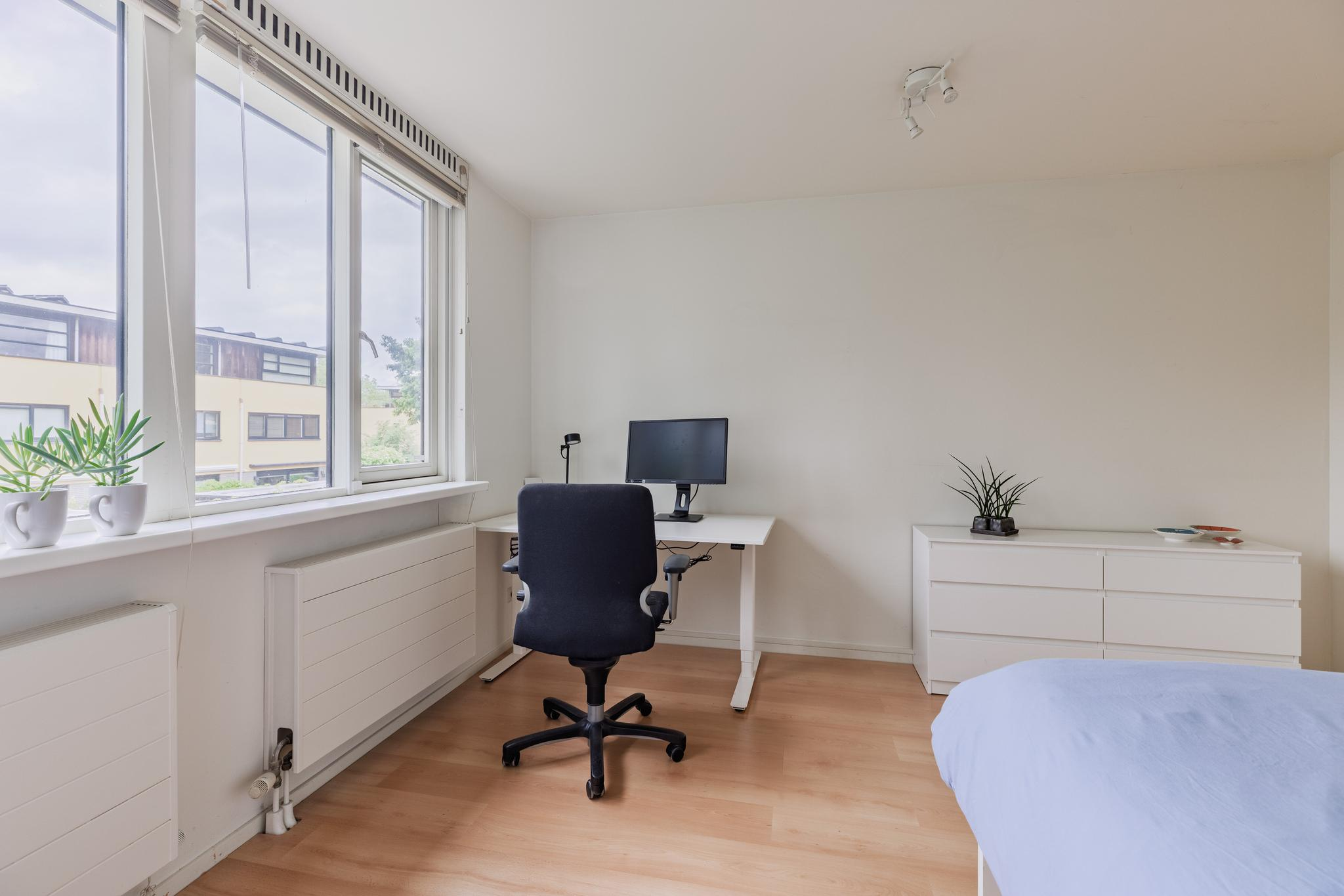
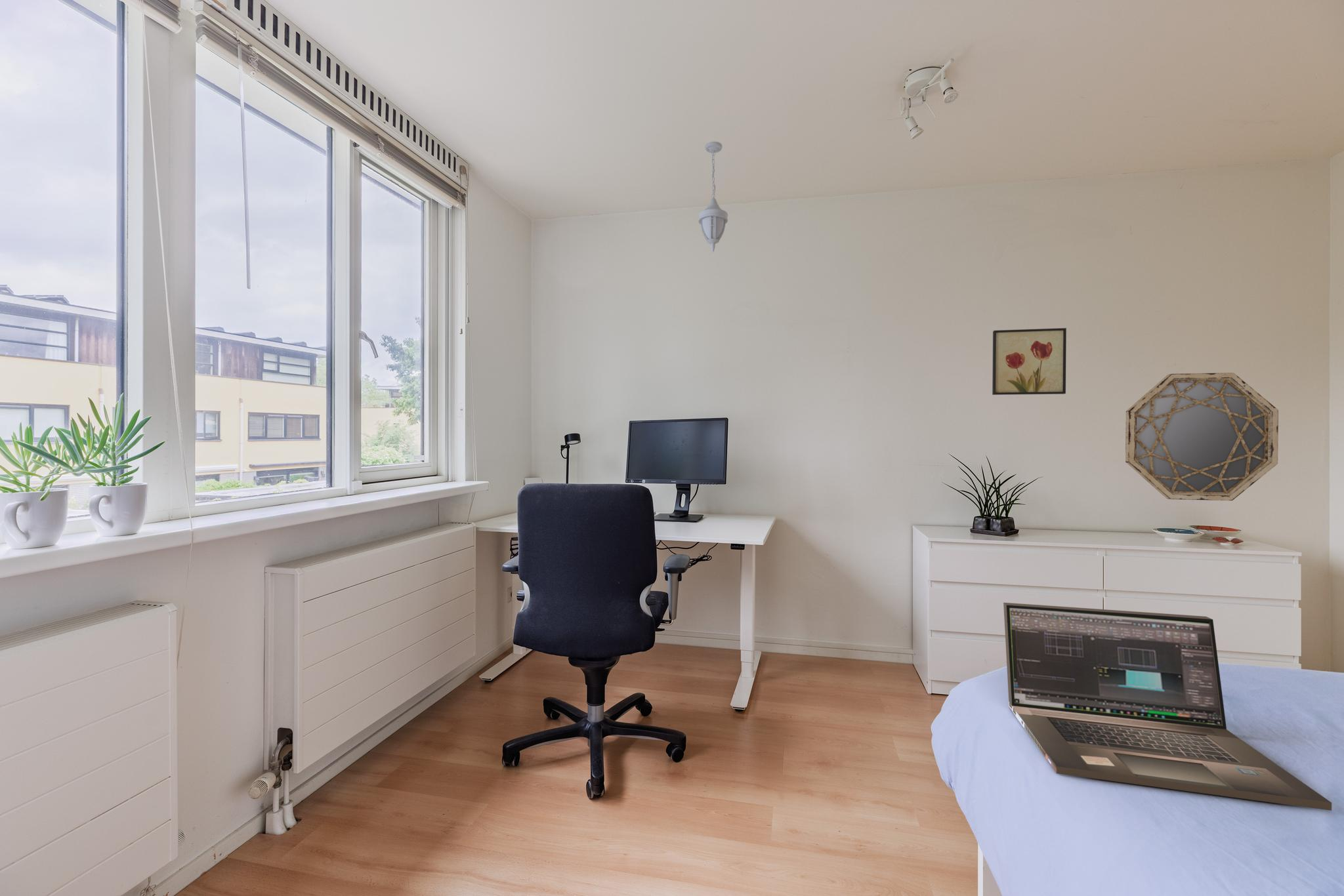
+ home mirror [1125,372,1279,501]
+ laptop [1003,602,1332,811]
+ wall art [992,327,1067,396]
+ pendant light [698,141,728,253]
